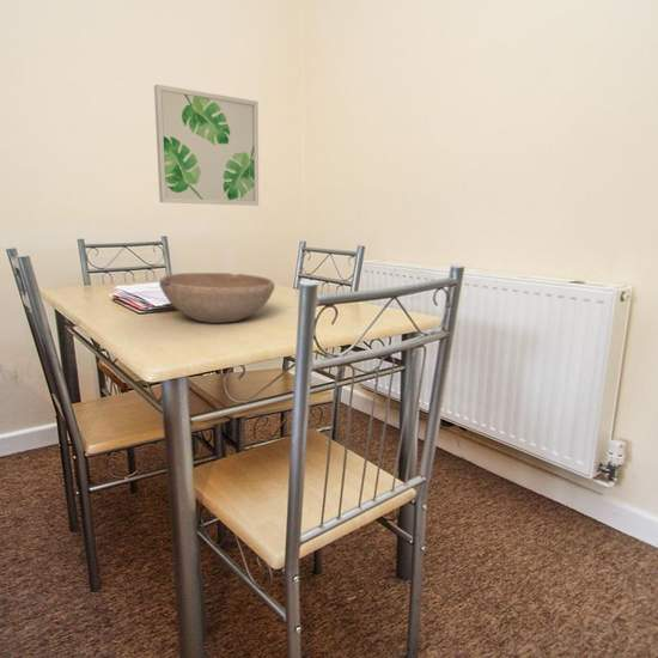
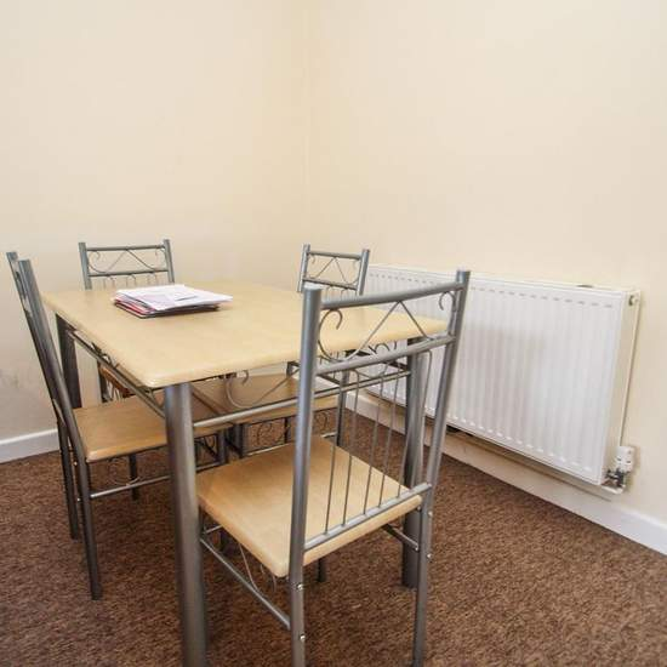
- bowl [158,272,275,324]
- wall art [153,84,260,207]
